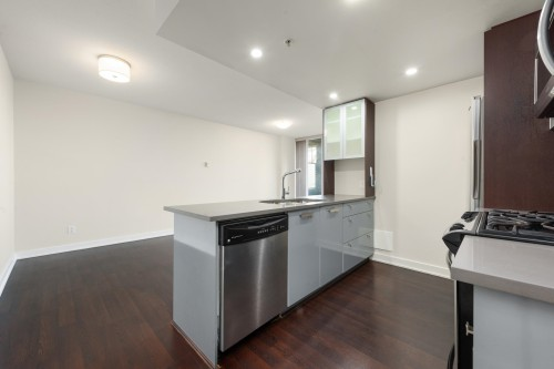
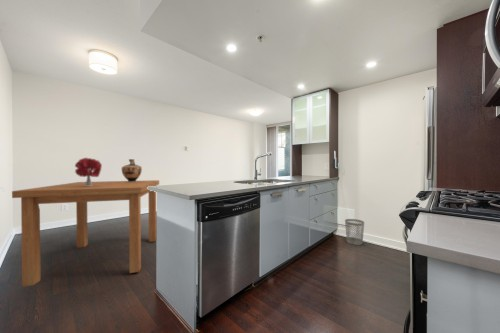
+ bouquet [74,157,103,186]
+ ceramic jug [121,158,143,182]
+ wastebasket [344,218,365,246]
+ dining table [11,179,160,287]
